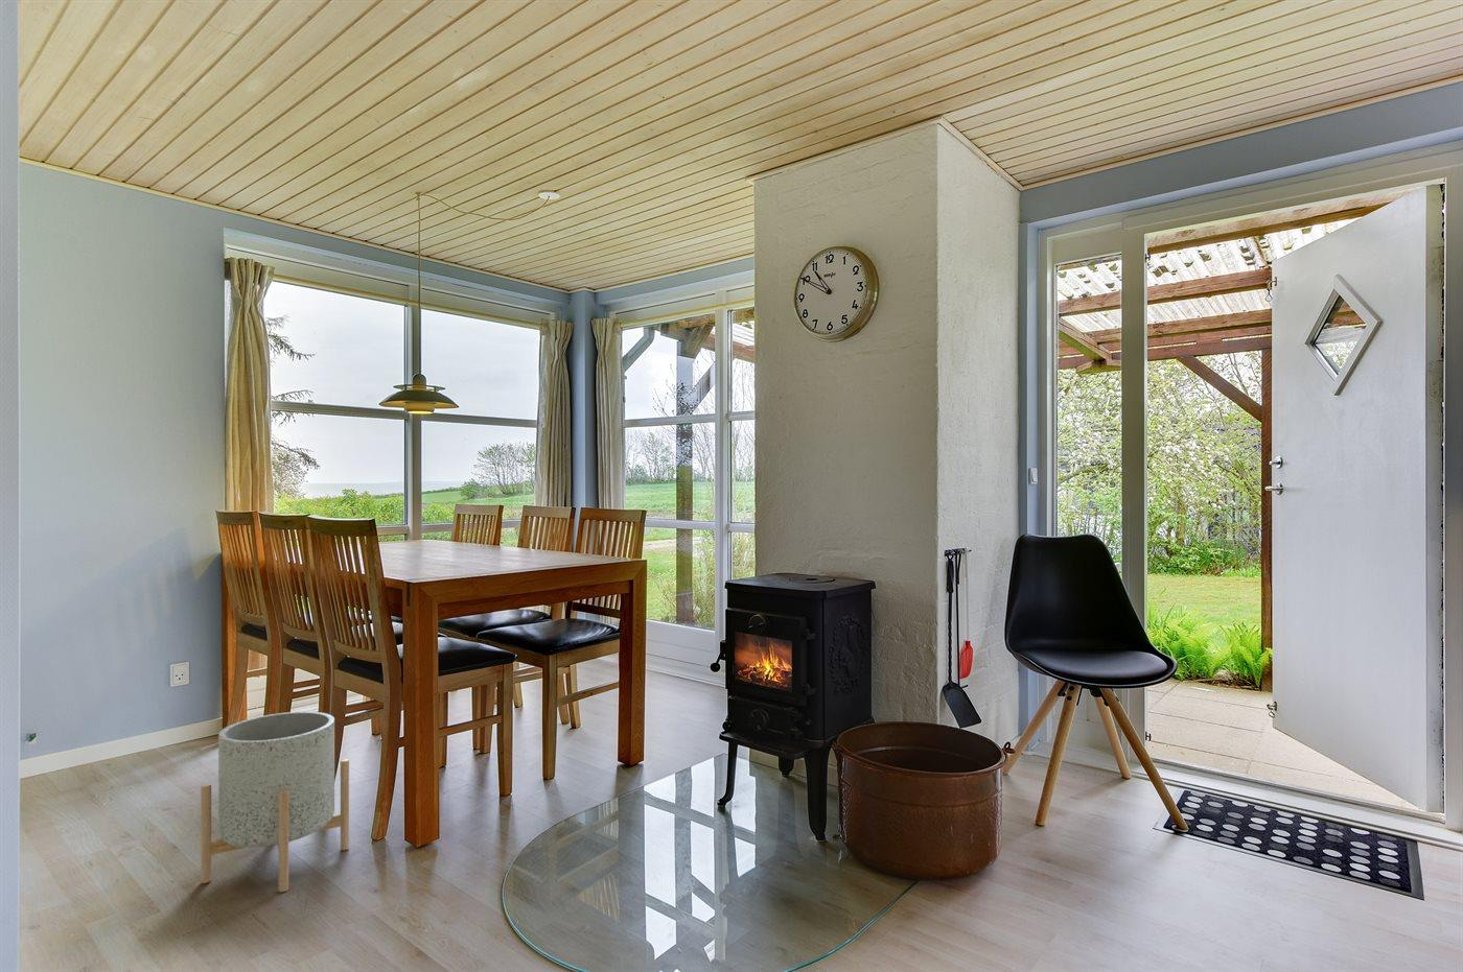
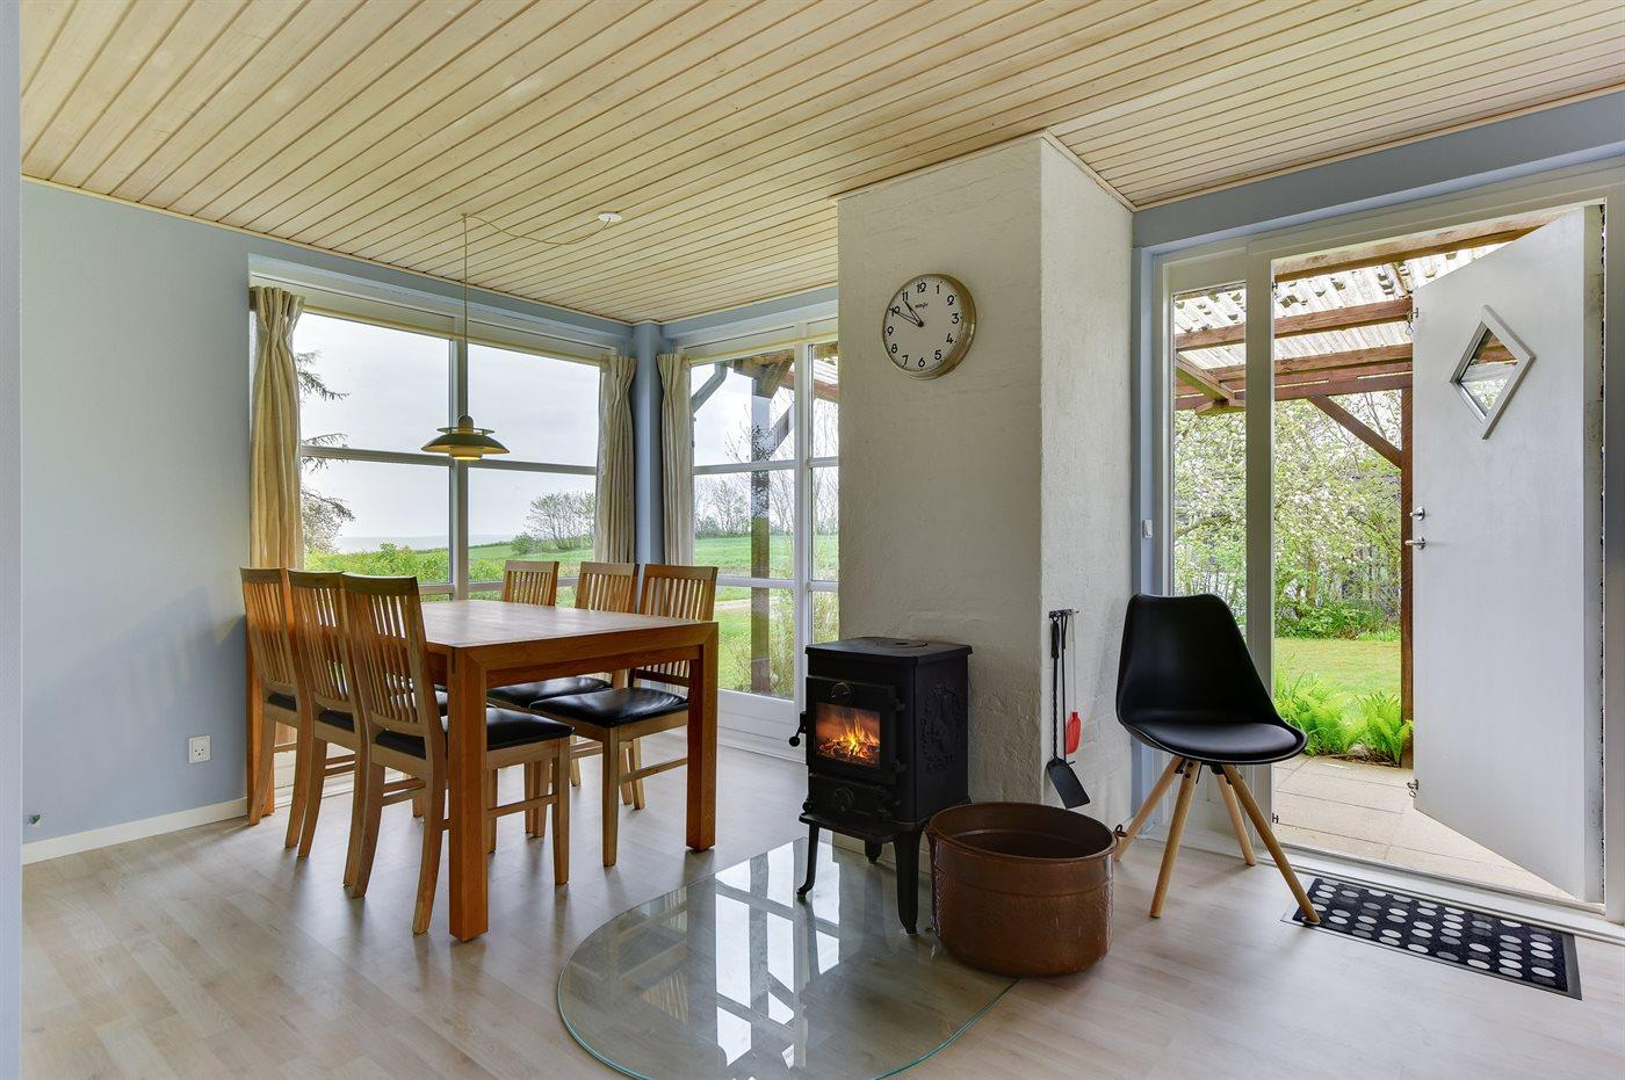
- planter [200,711,351,893]
